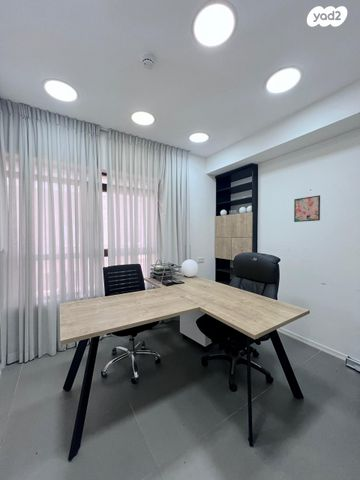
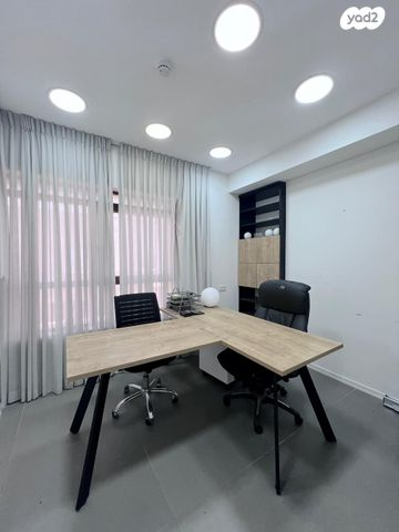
- wall art [293,194,321,223]
